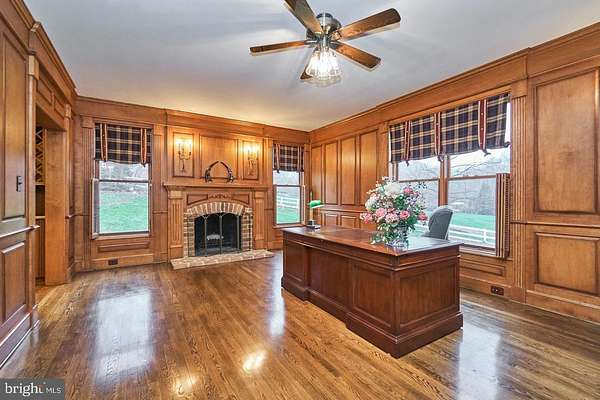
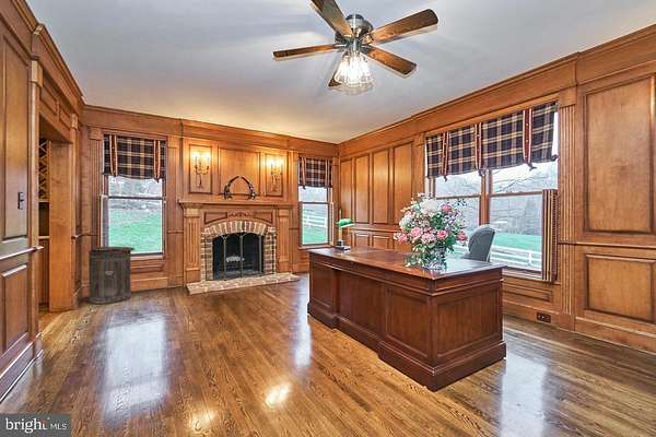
+ trash can lid [87,246,136,305]
